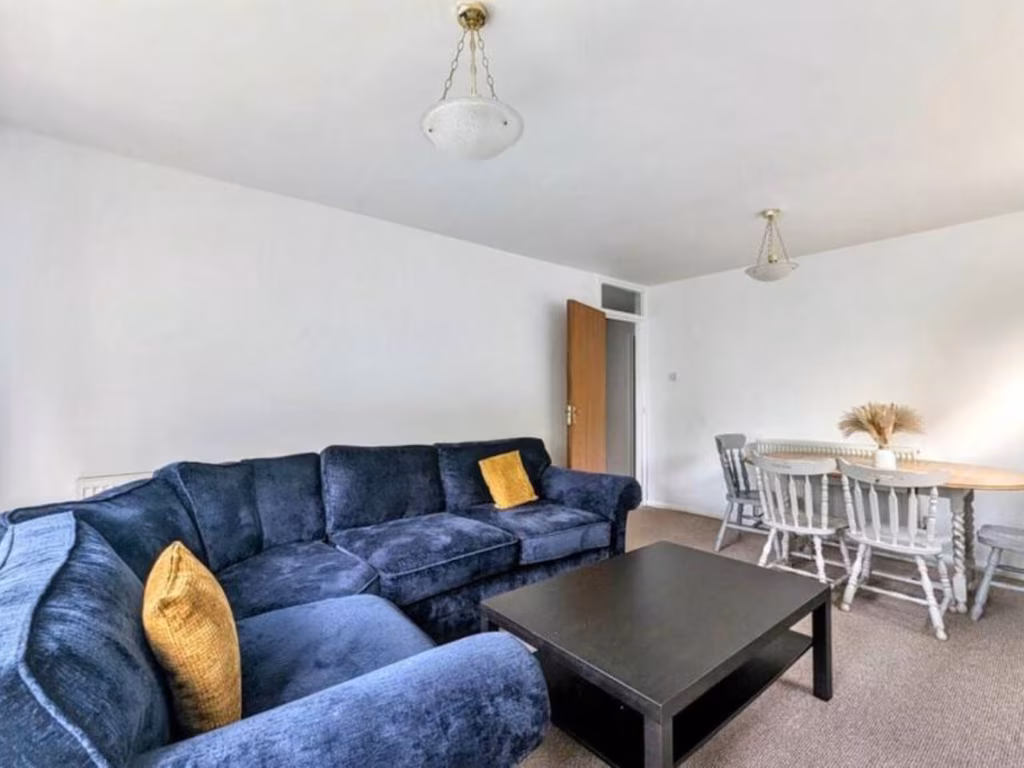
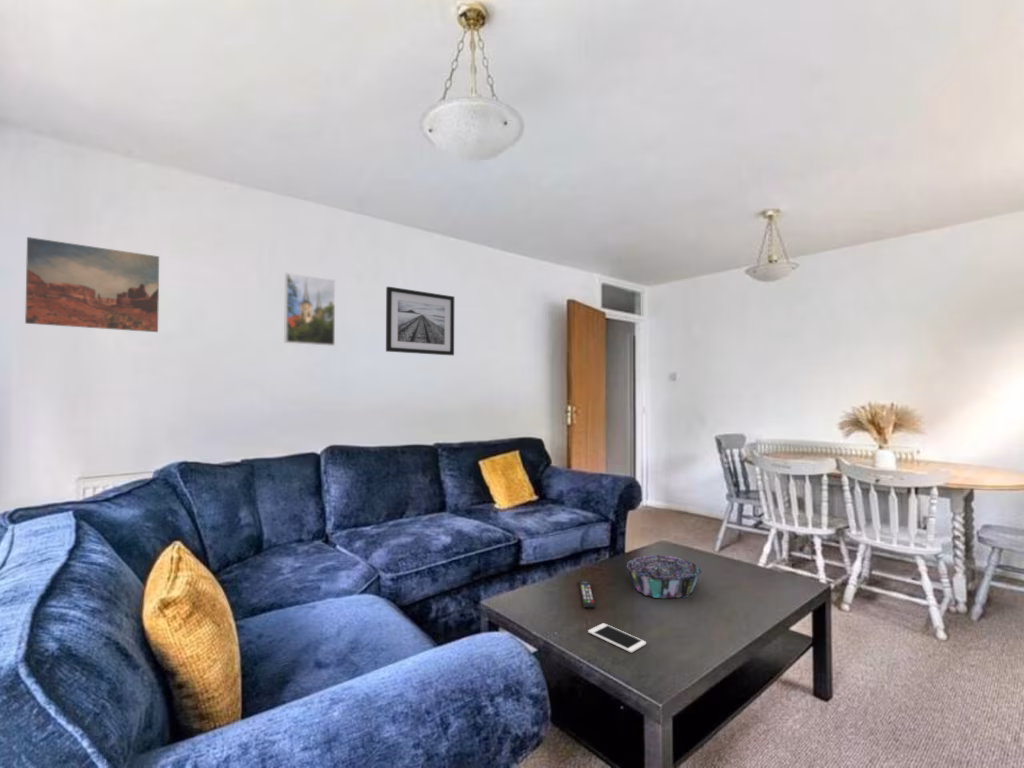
+ wall art [24,236,160,333]
+ wall art [385,286,455,356]
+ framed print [283,272,336,347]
+ cell phone [587,622,647,654]
+ remote control [578,578,596,608]
+ decorative bowl [626,555,703,599]
